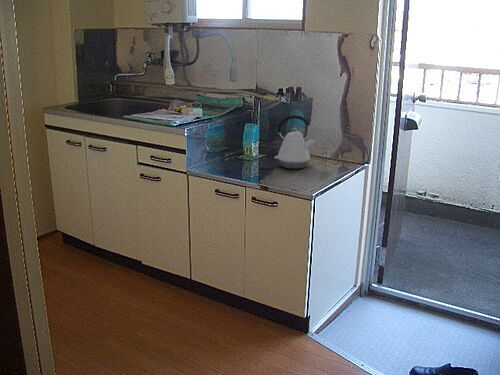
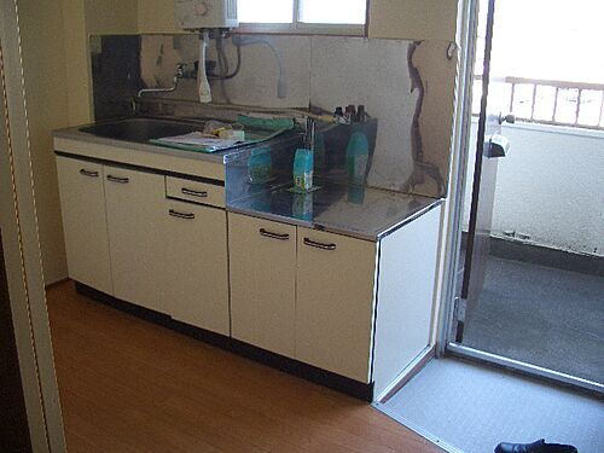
- kettle [274,114,317,170]
